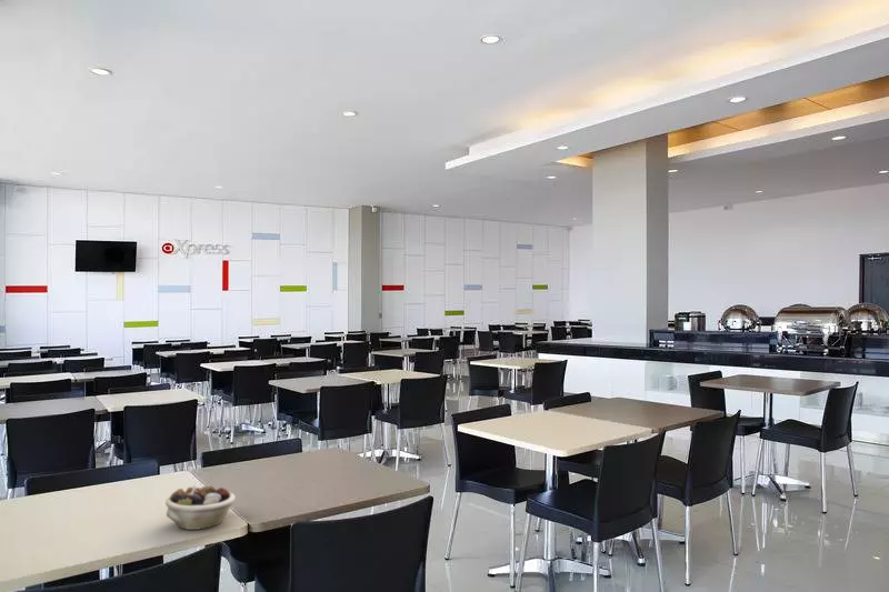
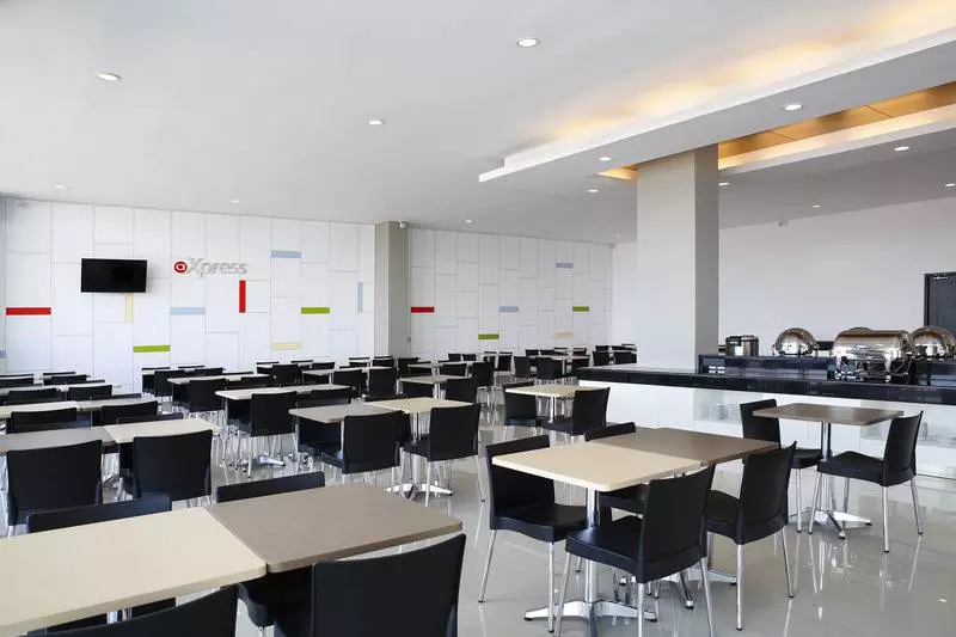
- succulent planter [164,484,237,531]
